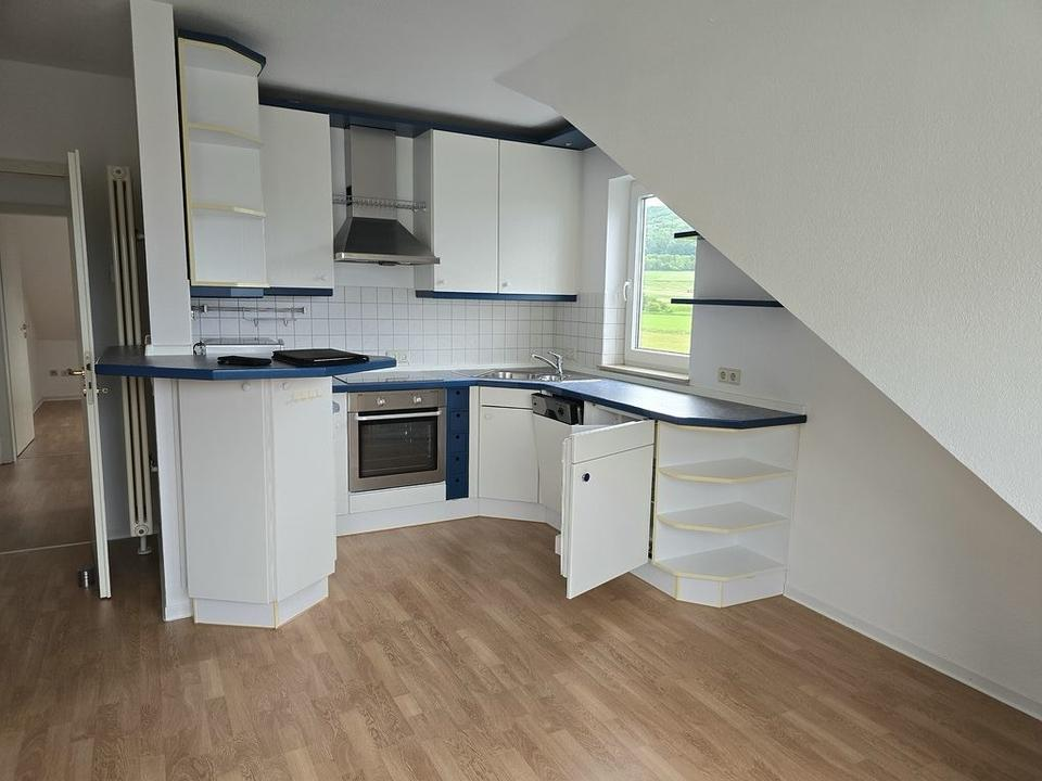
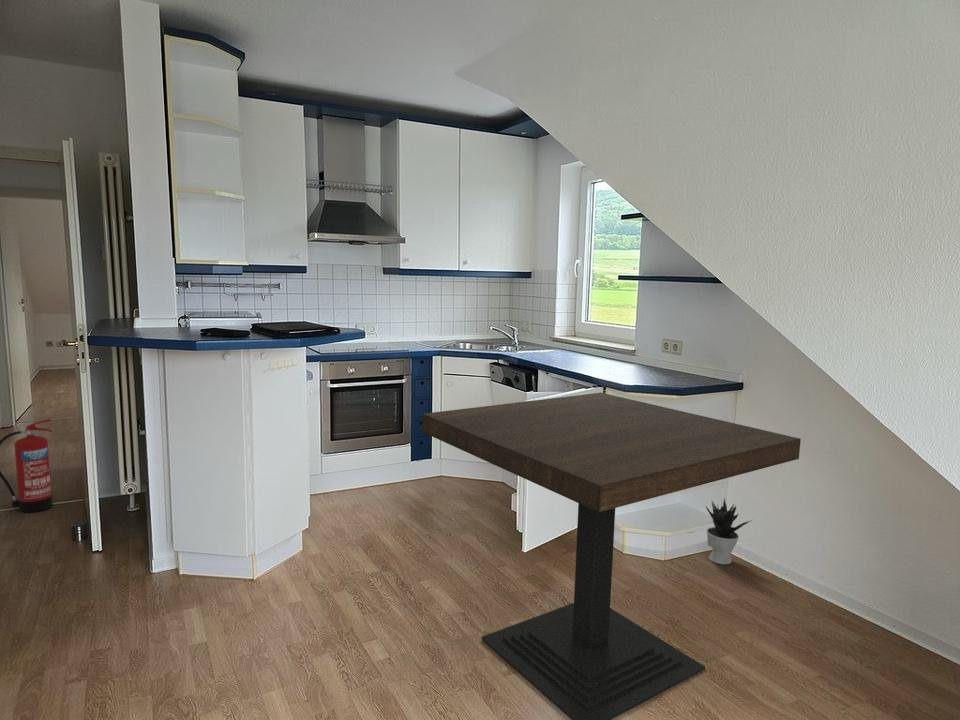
+ fire extinguisher [0,418,54,514]
+ dining table [421,392,802,720]
+ potted plant [705,498,754,565]
